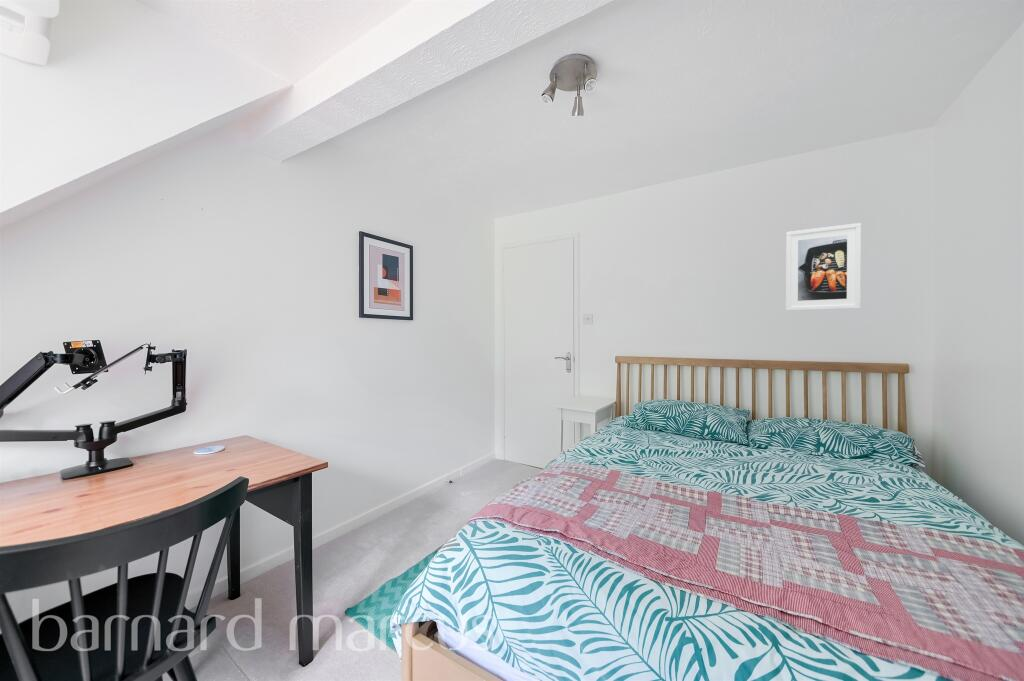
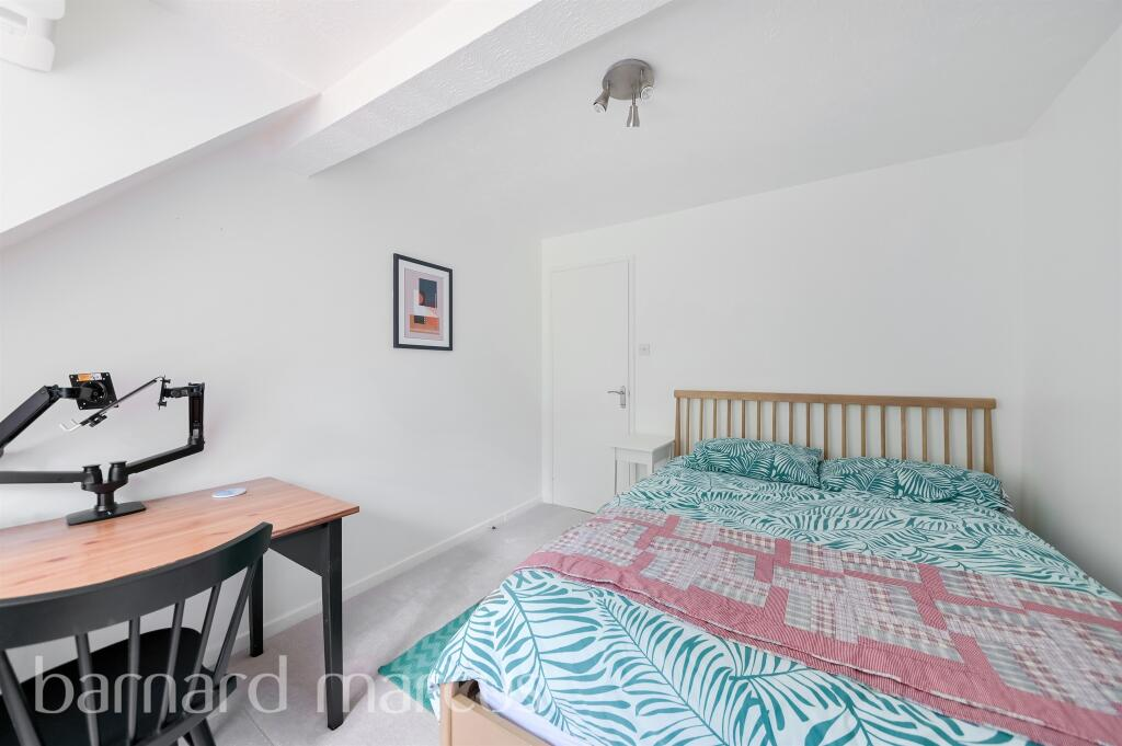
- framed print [785,222,862,312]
